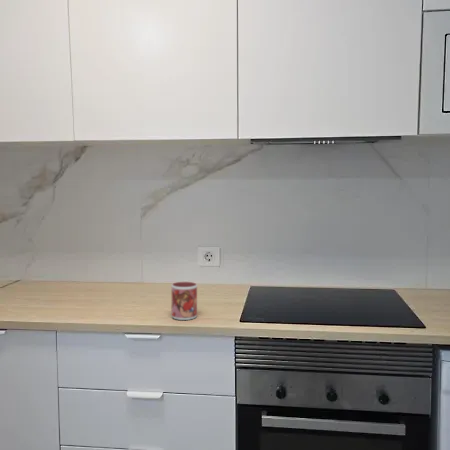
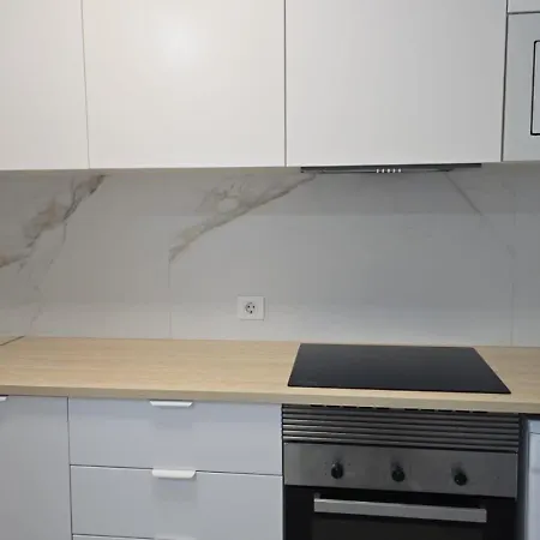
- mug [171,281,198,321]
